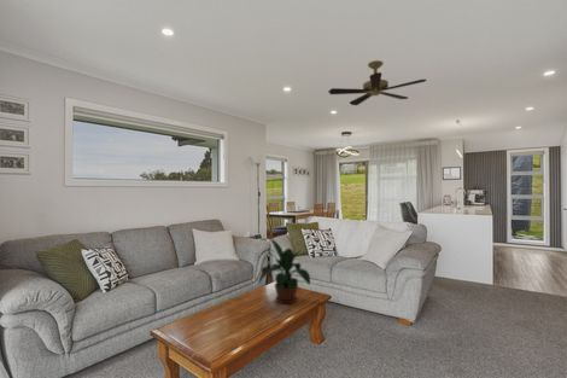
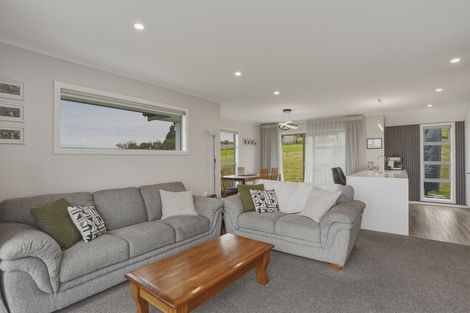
- ceiling fan [327,59,427,106]
- potted plant [257,238,311,304]
